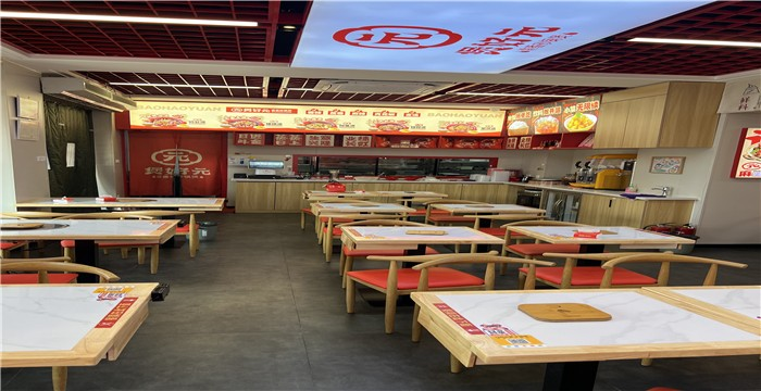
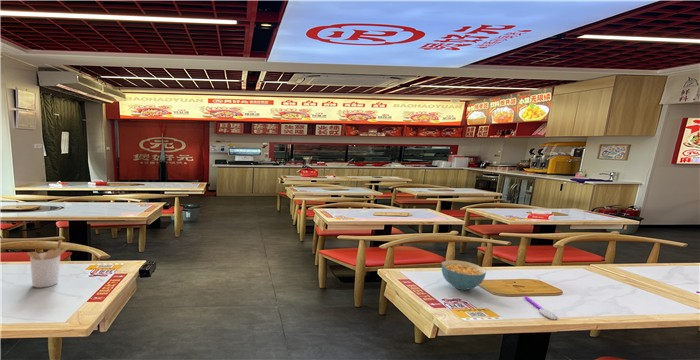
+ spoon [523,295,558,321]
+ utensil holder [26,239,70,288]
+ cereal bowl [441,259,487,291]
